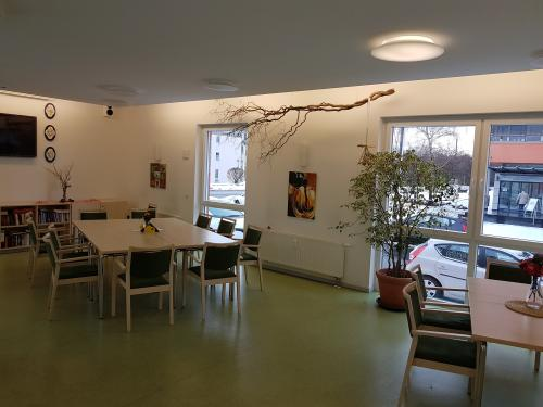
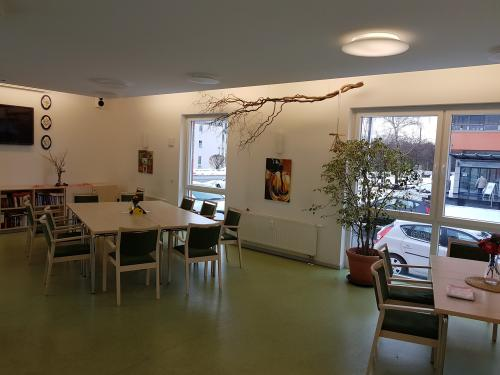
+ dish towel [445,283,475,301]
